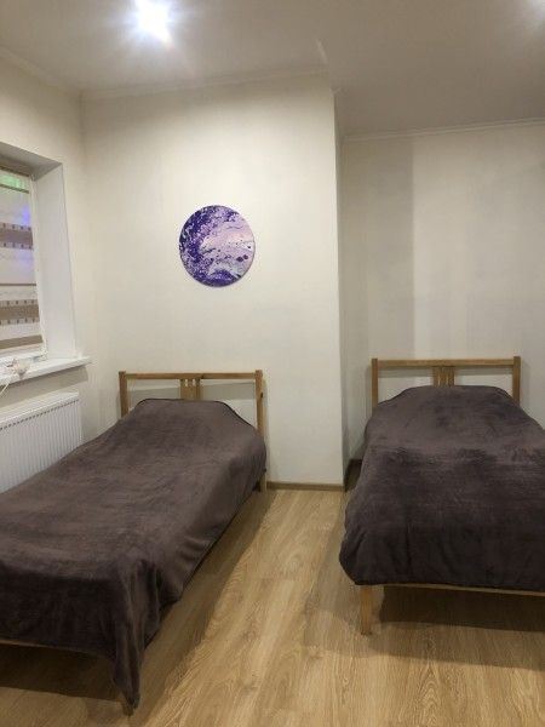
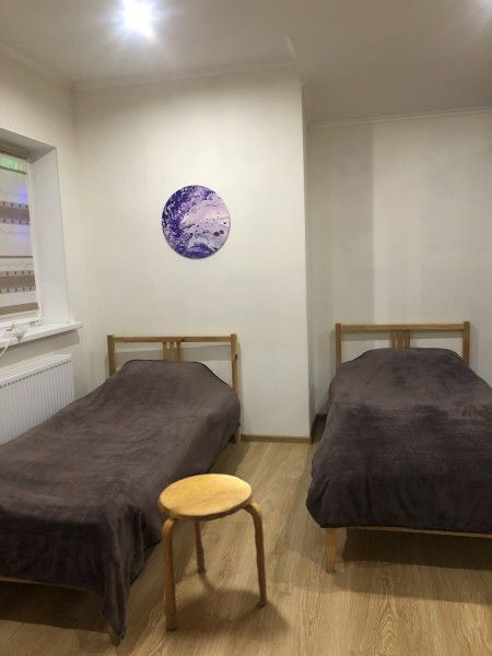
+ stool [156,473,268,631]
